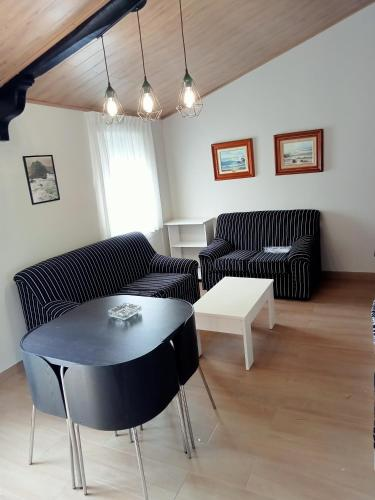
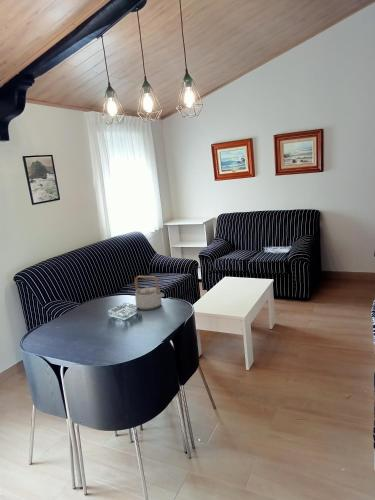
+ teapot [134,275,165,311]
